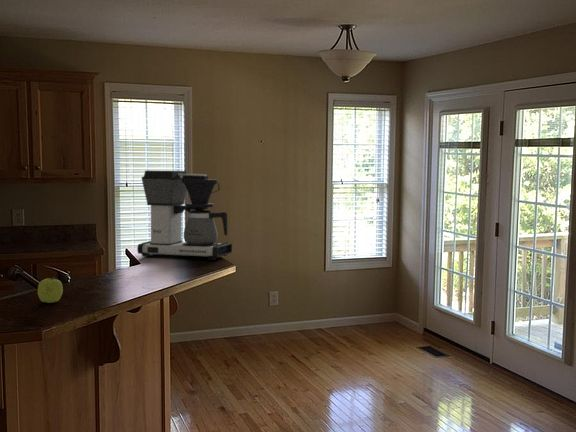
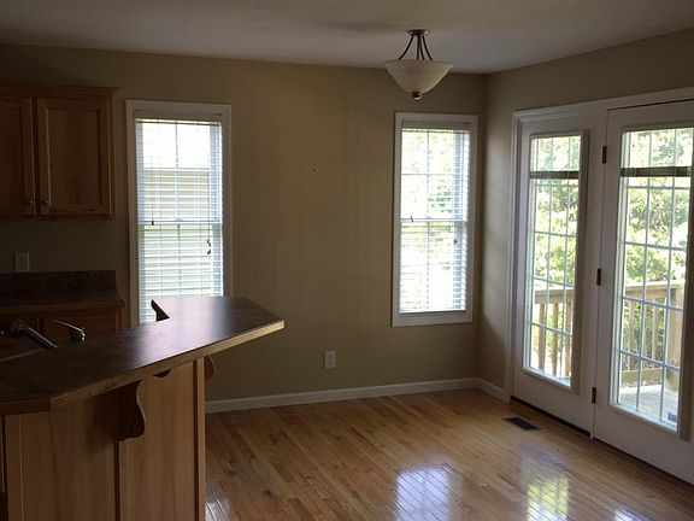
- coffee maker [136,169,233,261]
- fruit [37,276,64,304]
